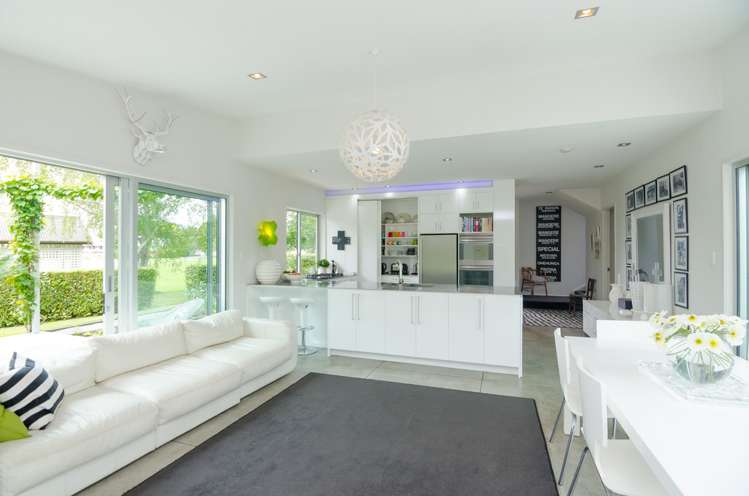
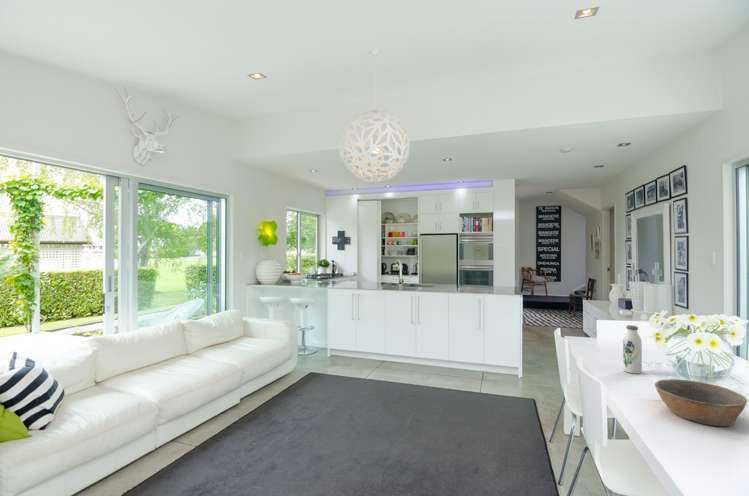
+ water bottle [622,324,643,375]
+ bowl [654,378,749,427]
